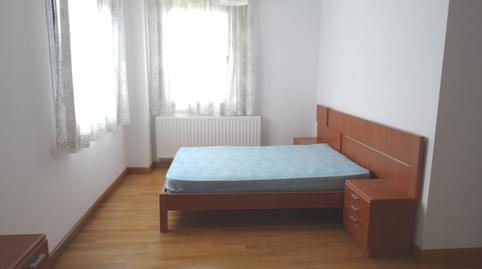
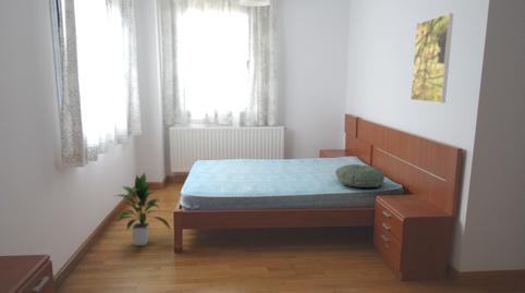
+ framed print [410,12,454,103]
+ indoor plant [113,171,172,246]
+ pillow [334,163,386,188]
